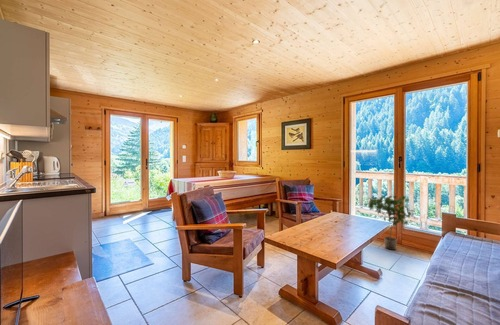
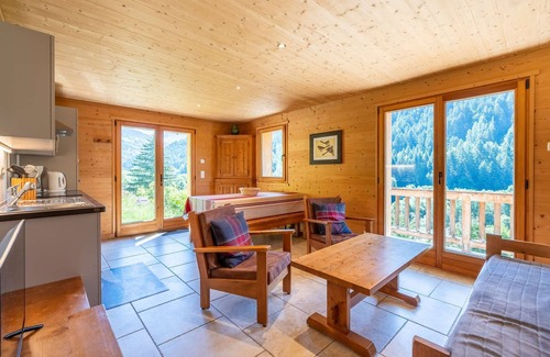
- potted plant [363,195,416,251]
